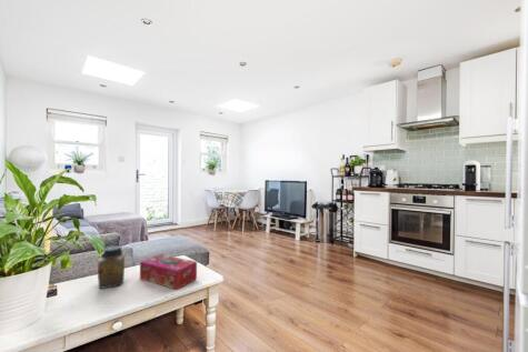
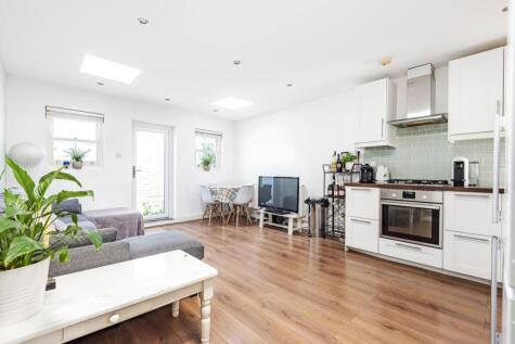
- tissue box [139,253,198,291]
- jar [97,244,126,290]
